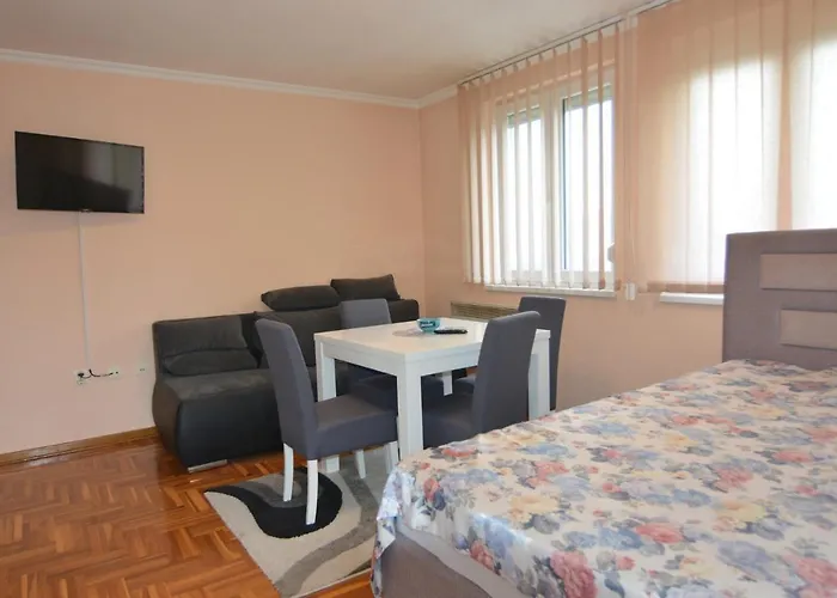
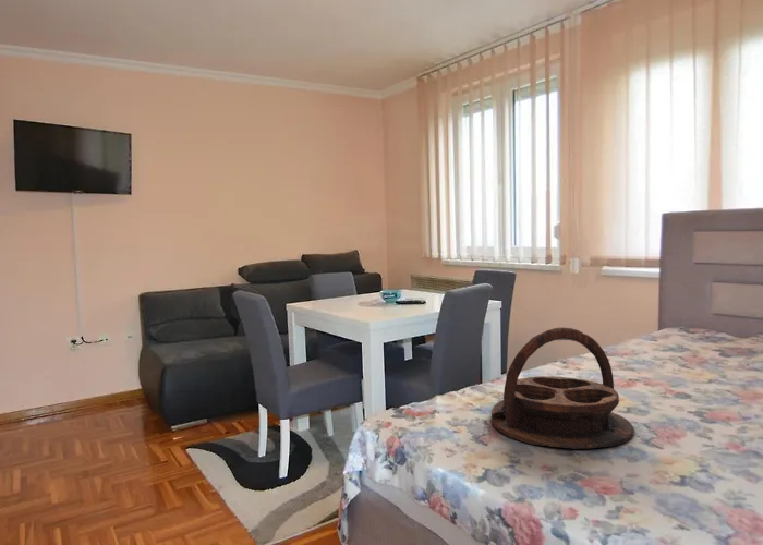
+ serving tray [491,327,635,450]
